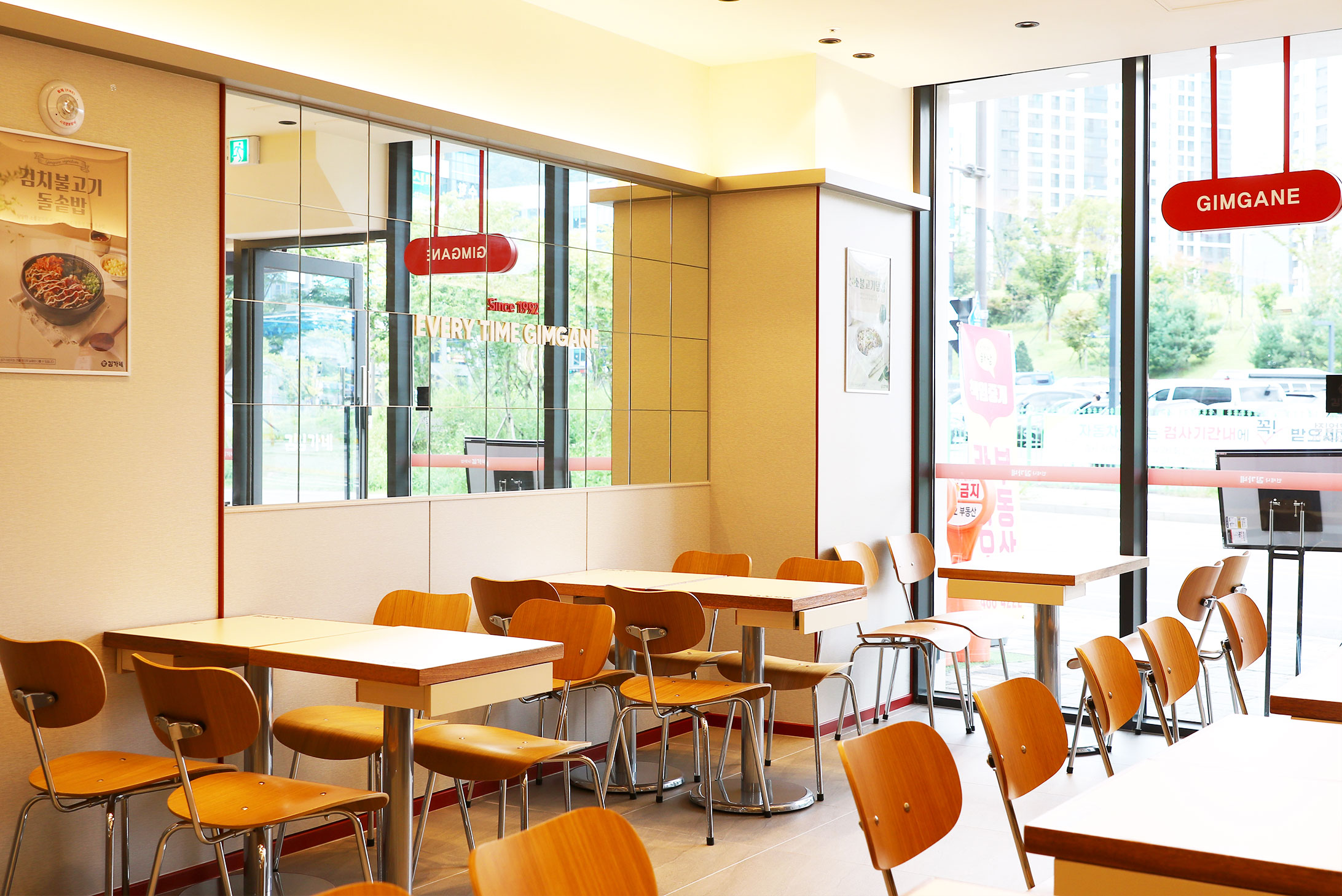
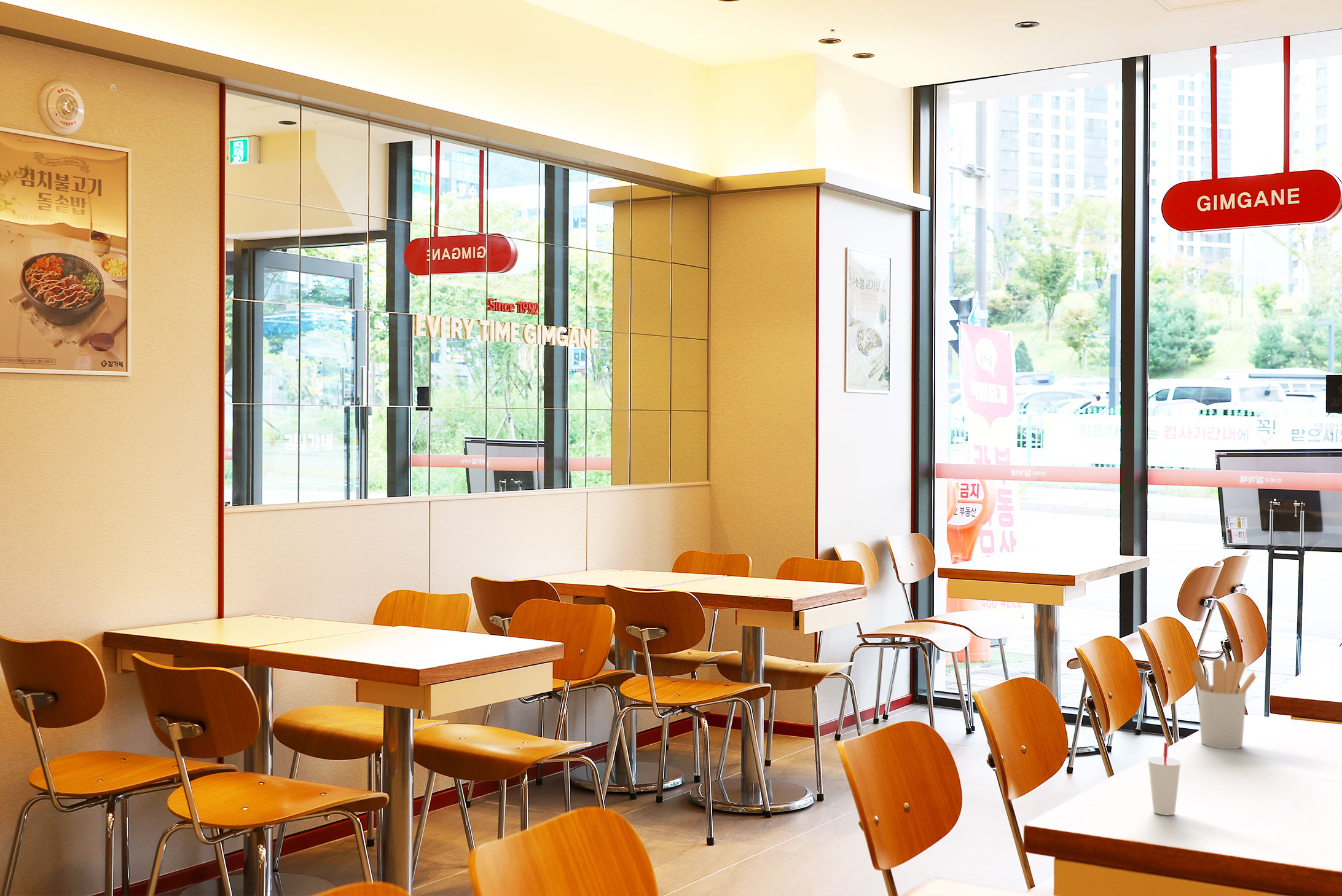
+ utensil holder [1191,659,1257,750]
+ cup [1147,742,1182,816]
